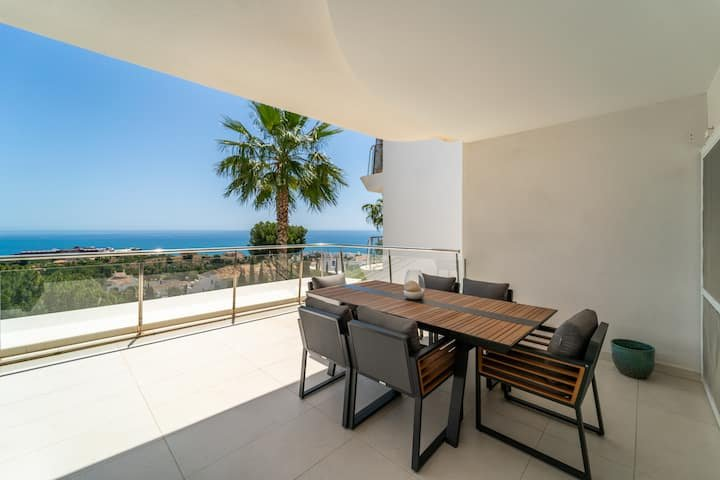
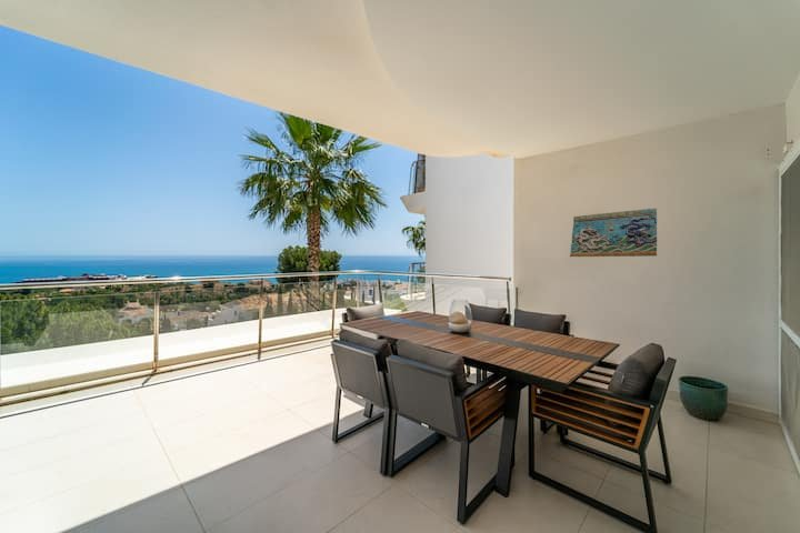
+ decorative wall panel [569,207,658,258]
